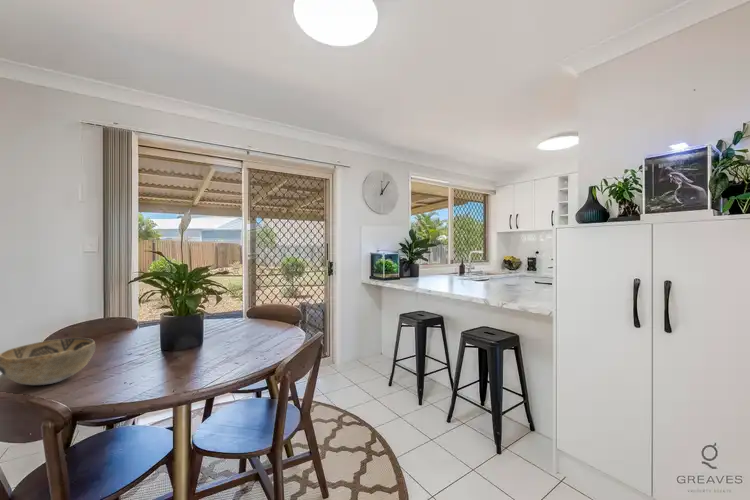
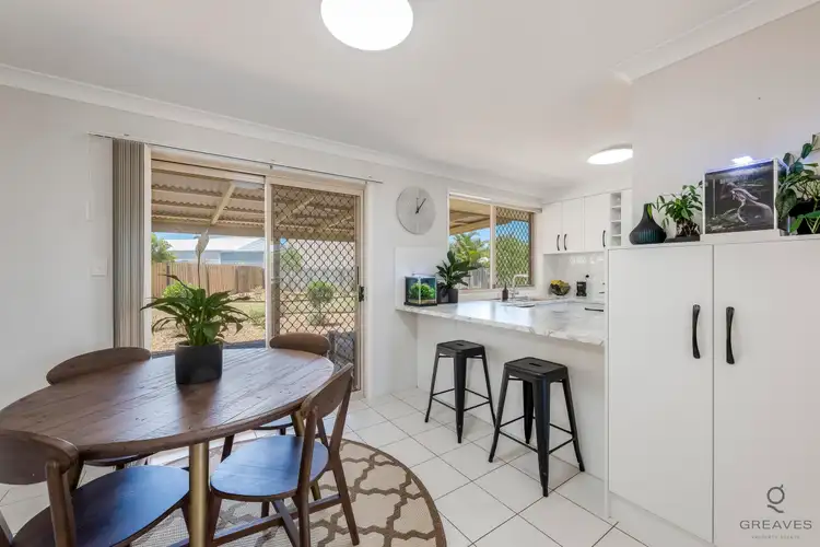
- decorative bowl [0,337,96,386]
